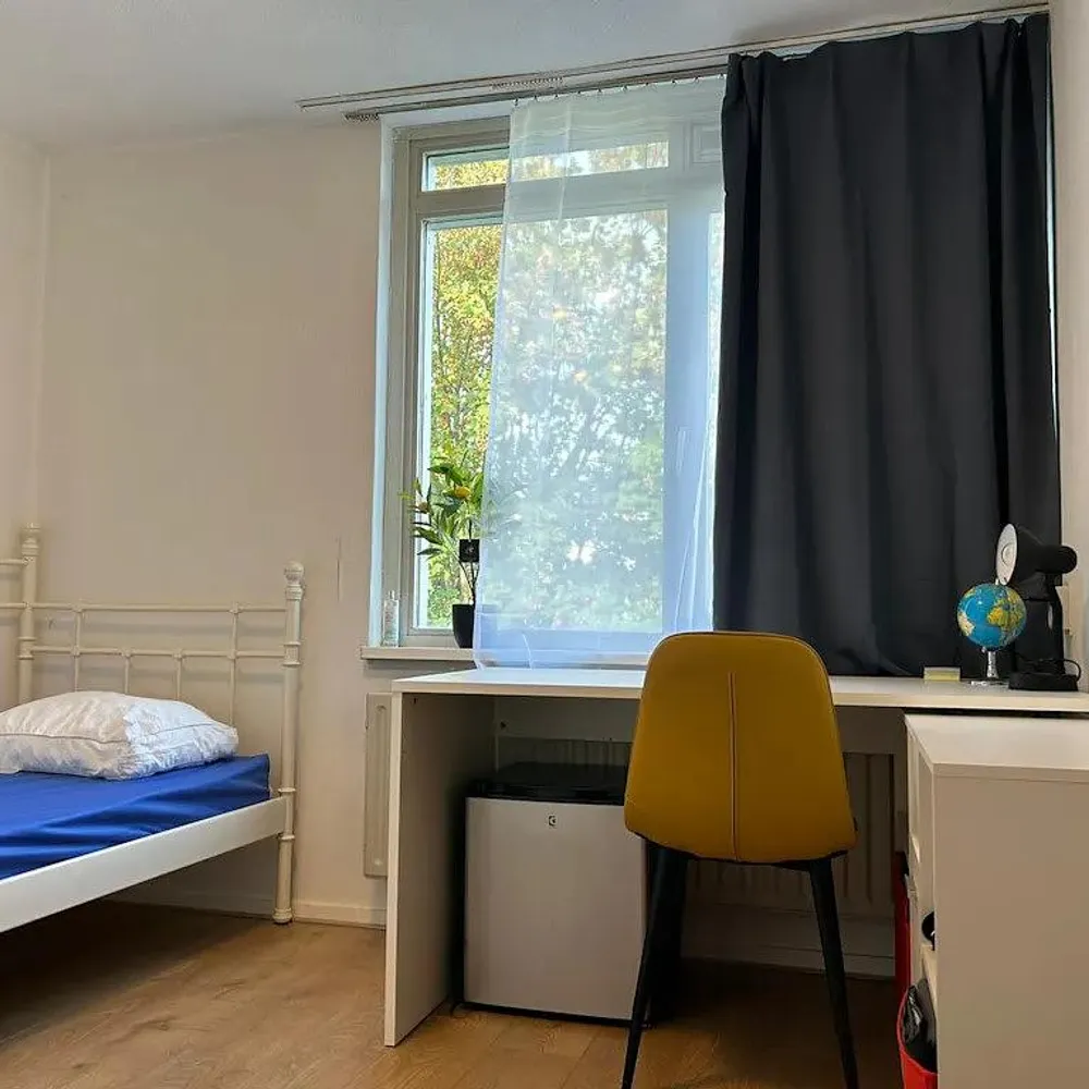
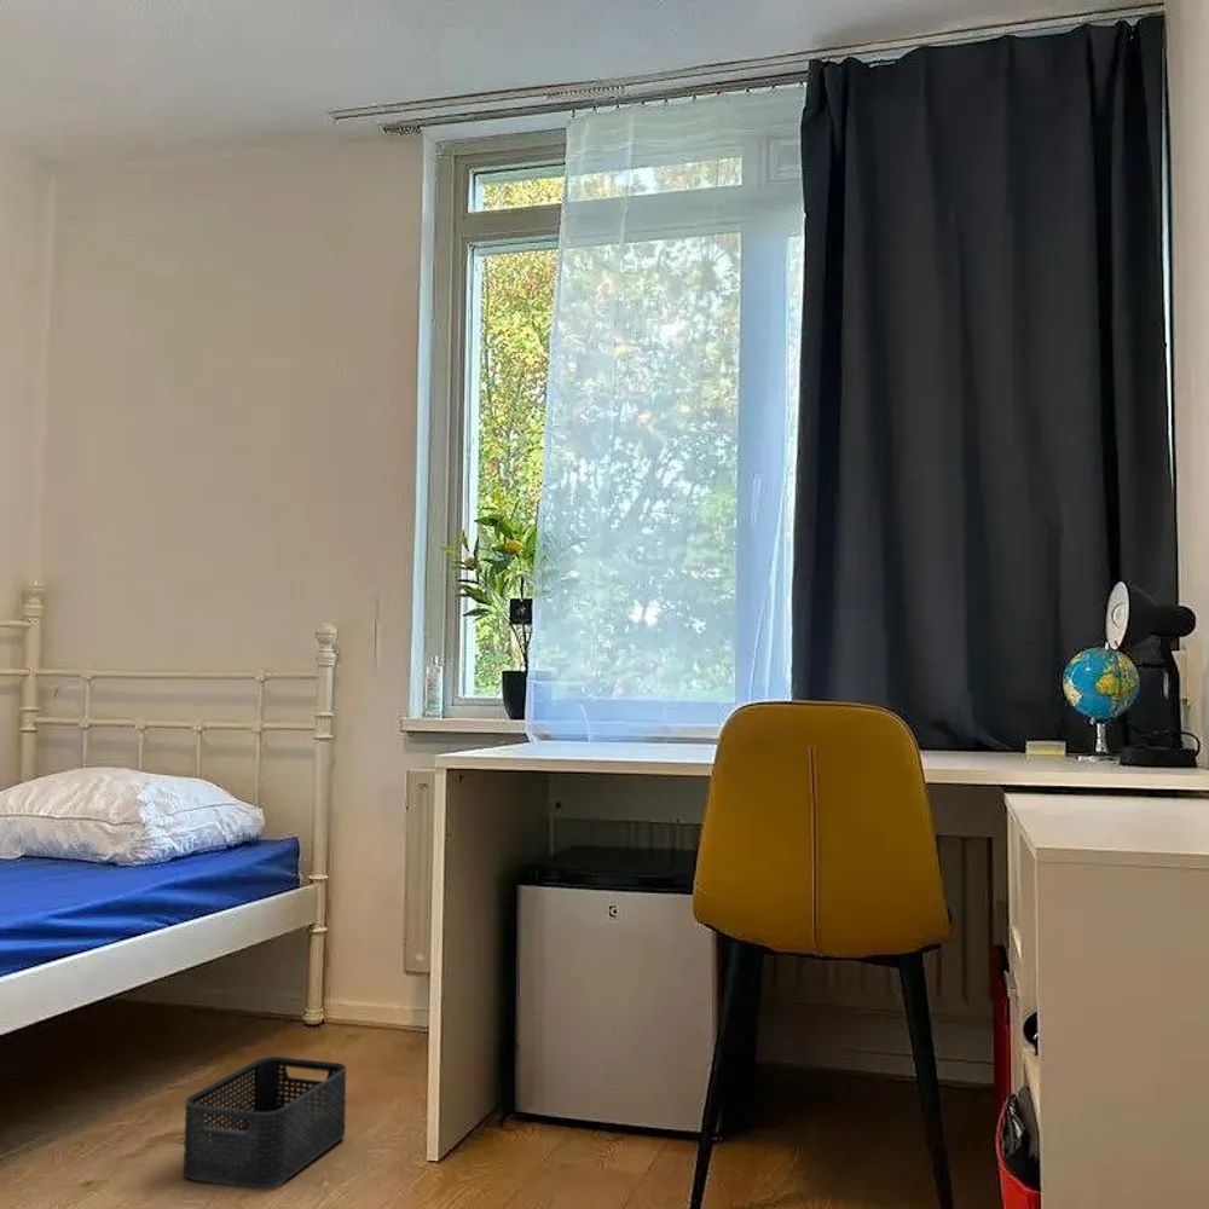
+ storage bin [183,1055,347,1190]
